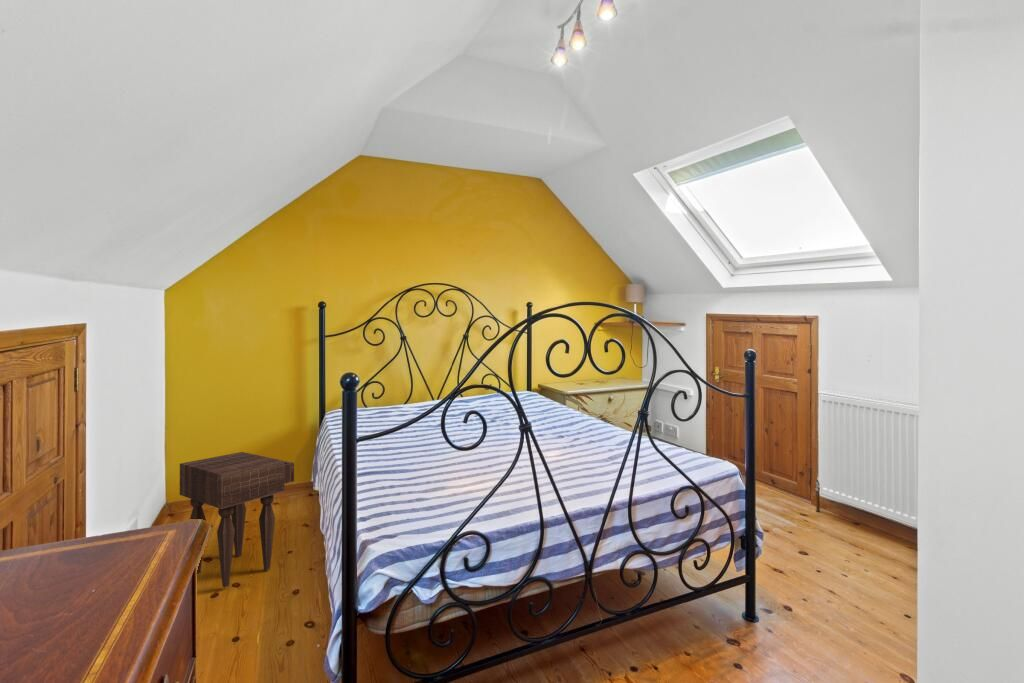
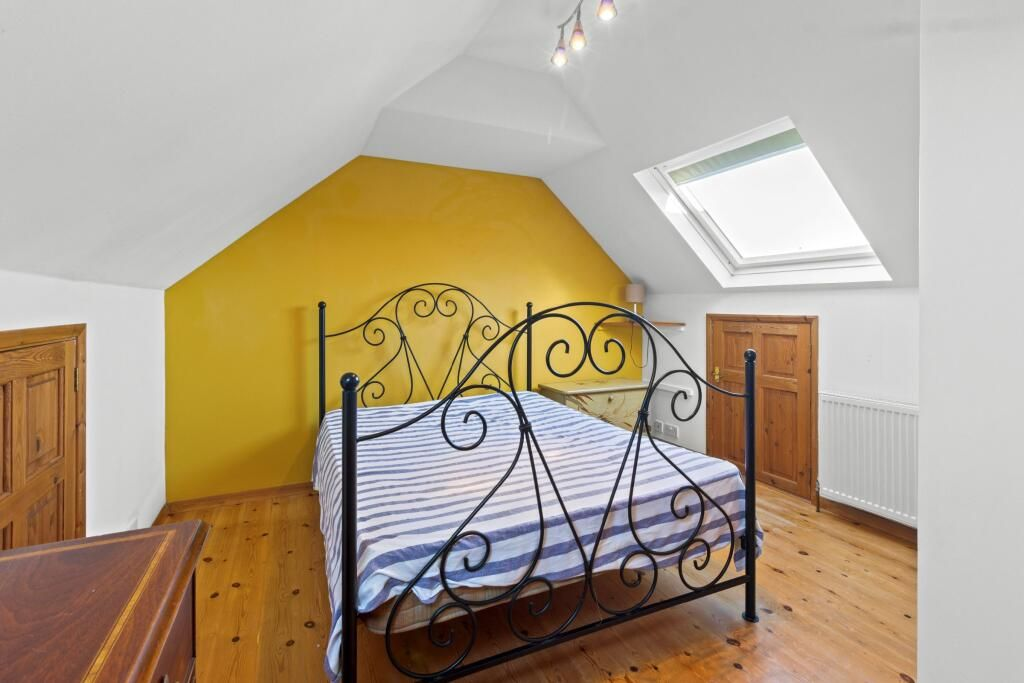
- nightstand [179,451,295,588]
